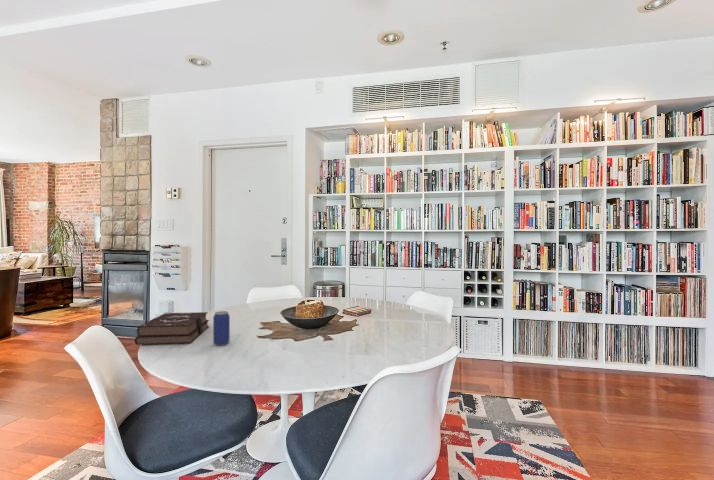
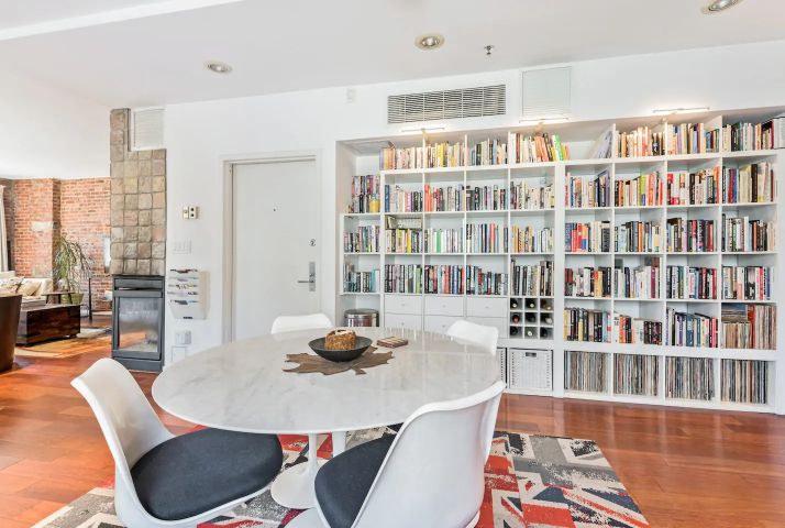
- beverage can [212,310,231,346]
- hardback book [134,311,210,346]
